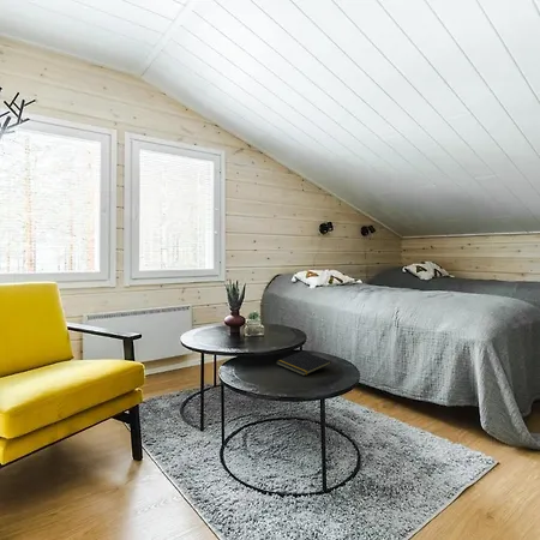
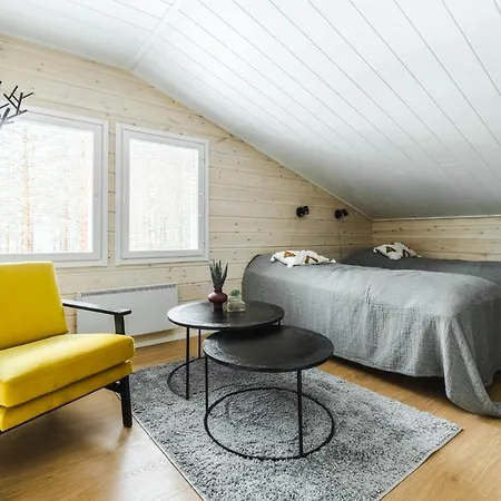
- notepad [275,350,332,377]
